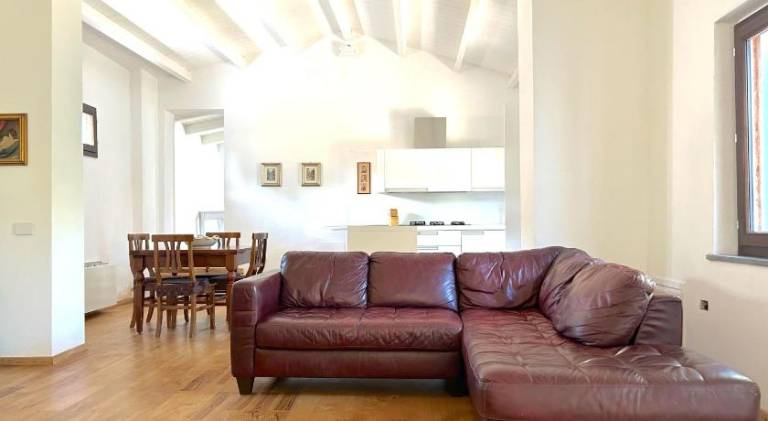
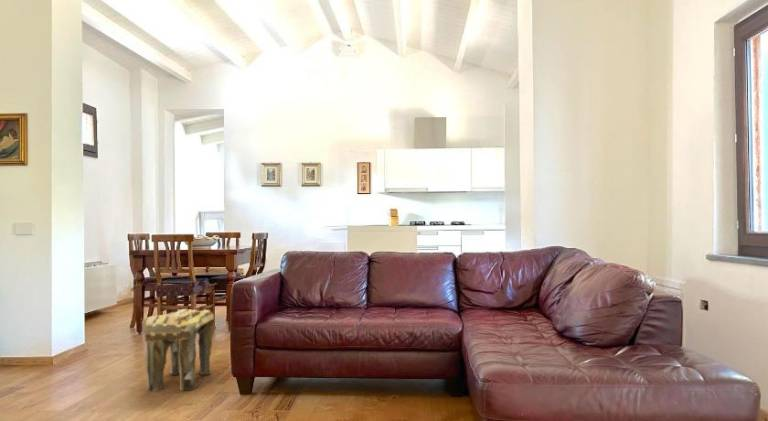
+ stool [141,308,215,392]
